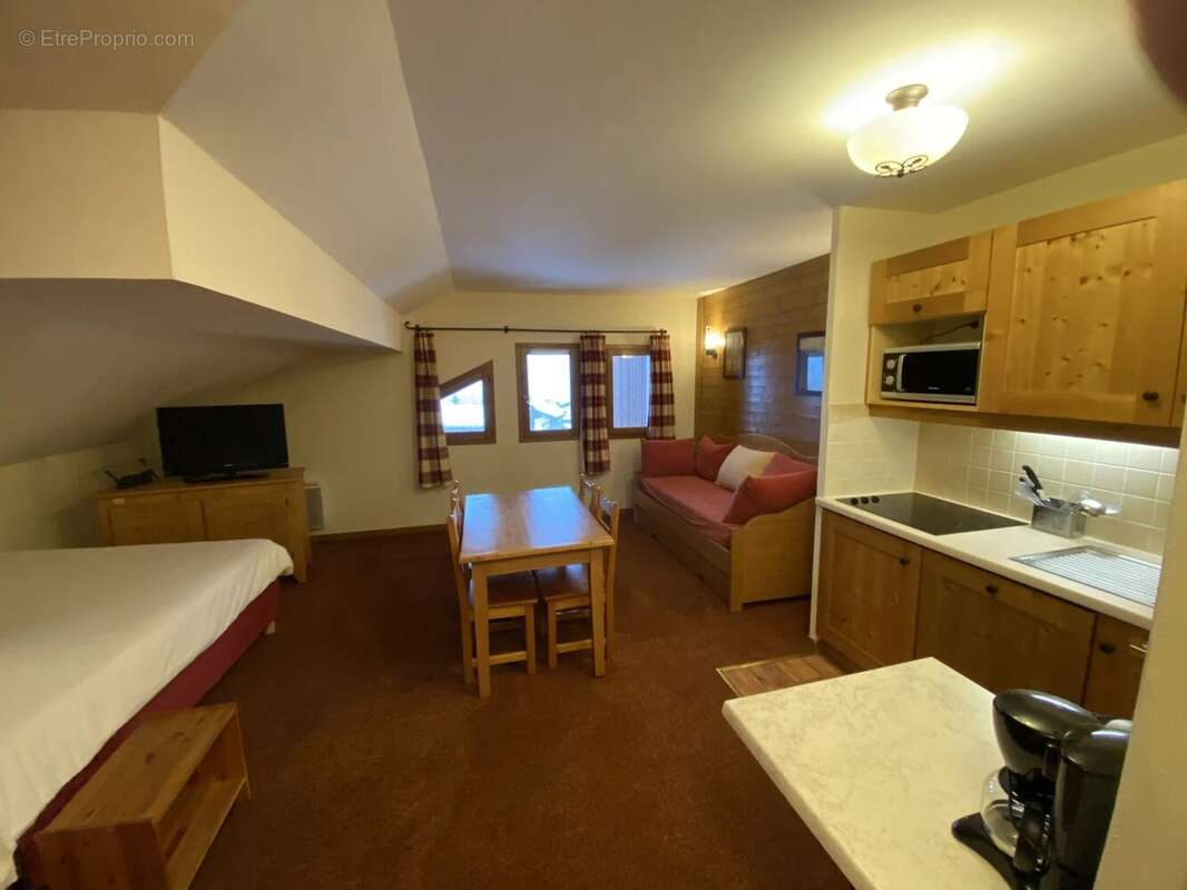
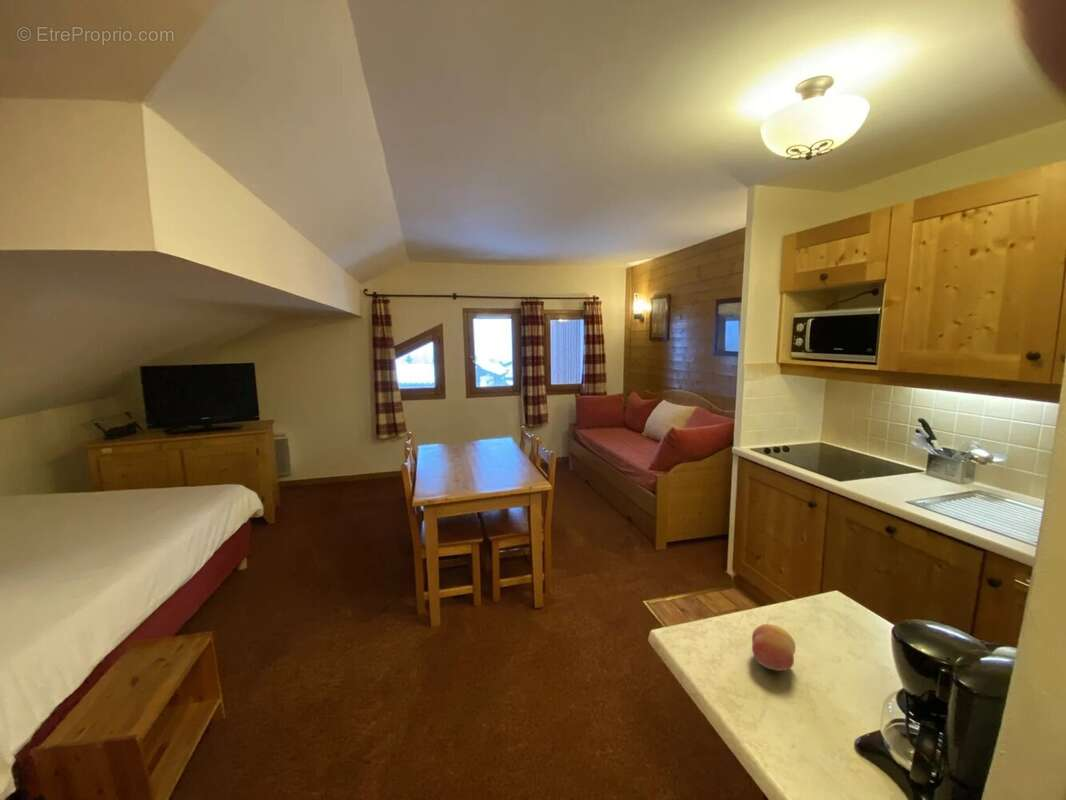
+ fruit [751,623,797,672]
